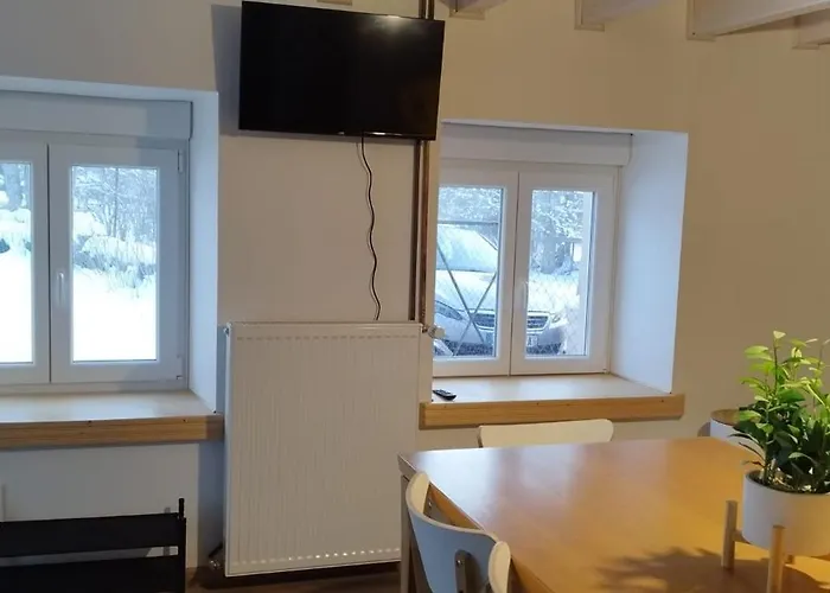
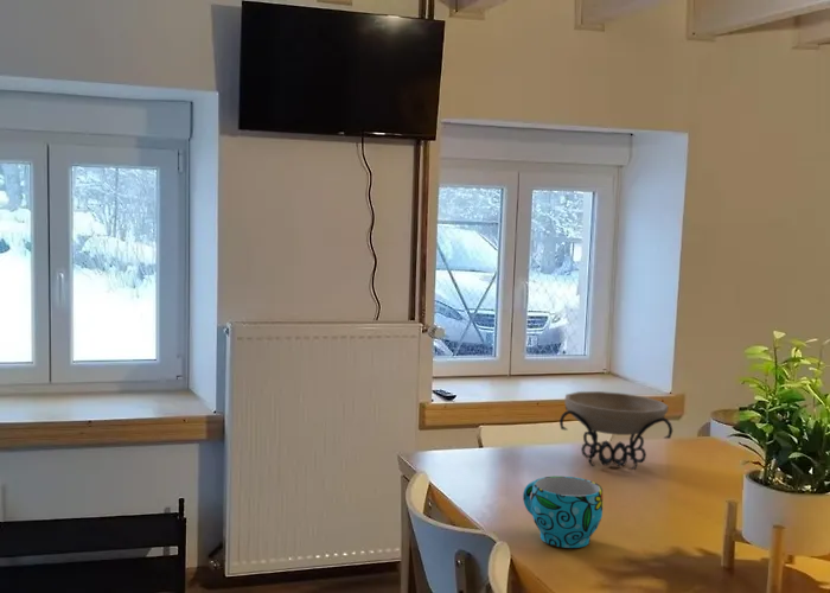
+ decorative bowl [558,390,673,471]
+ cup [522,476,605,549]
